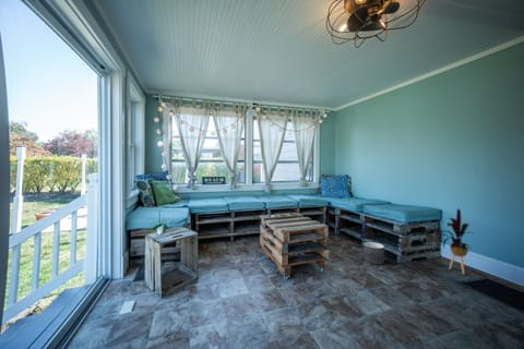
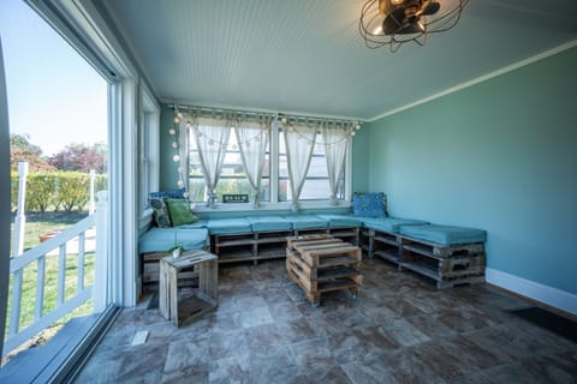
- house plant [432,207,475,275]
- planter [364,241,385,266]
